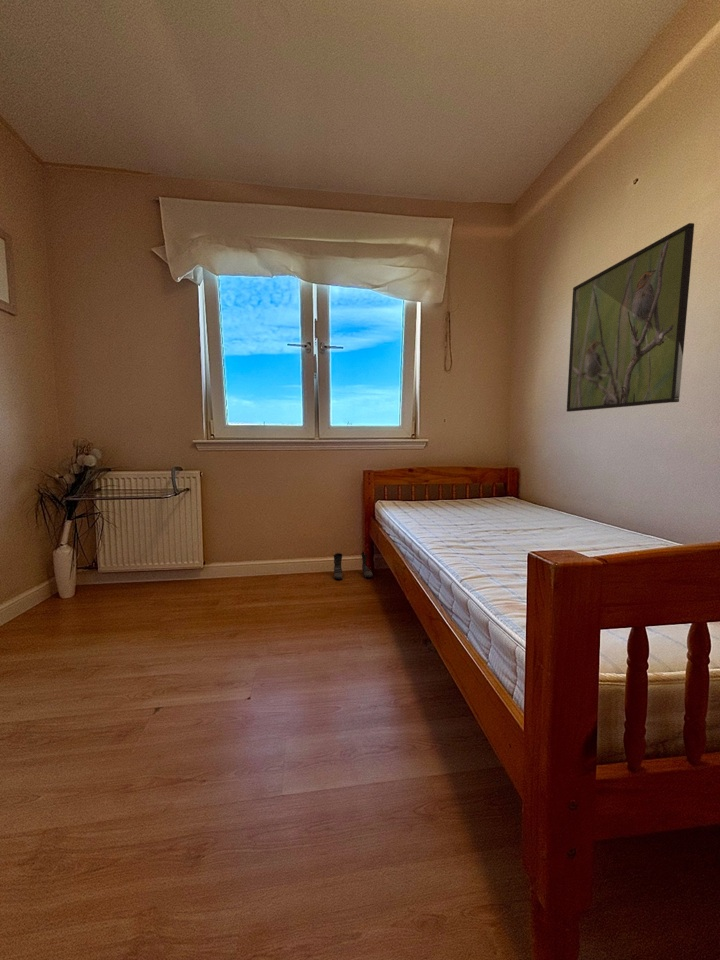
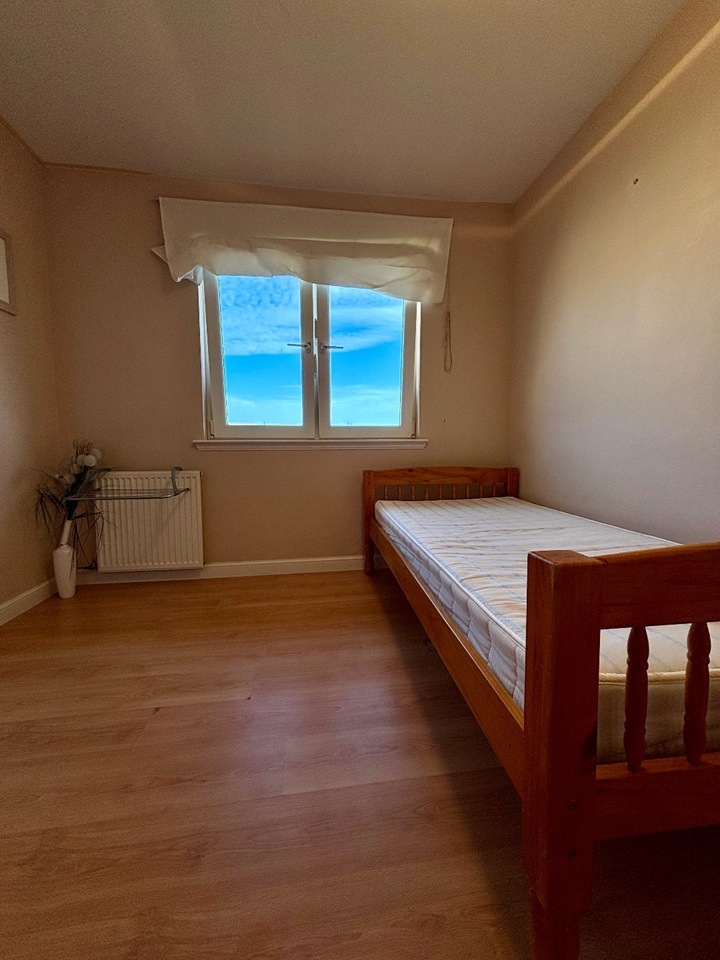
- boots [333,551,373,580]
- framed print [566,222,695,413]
